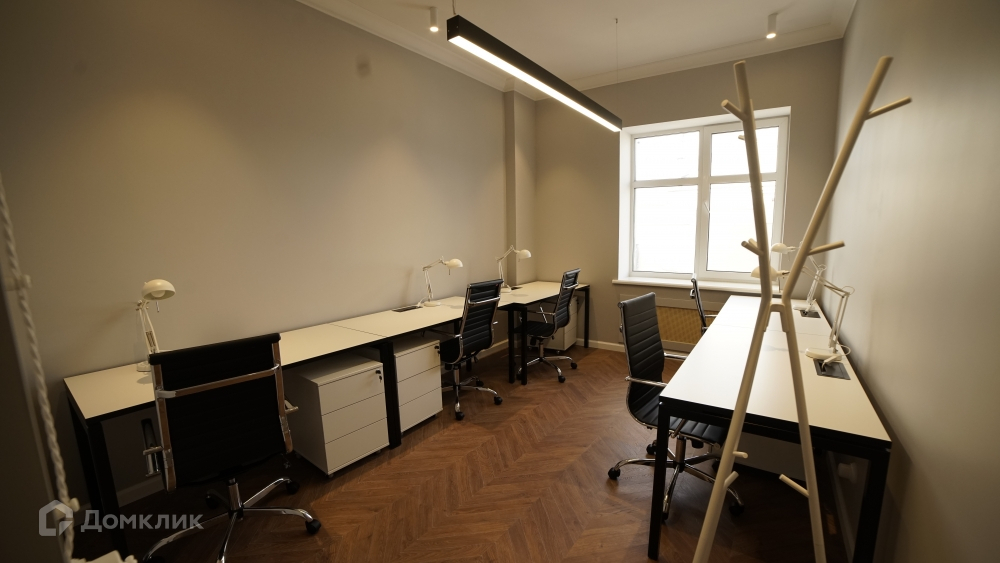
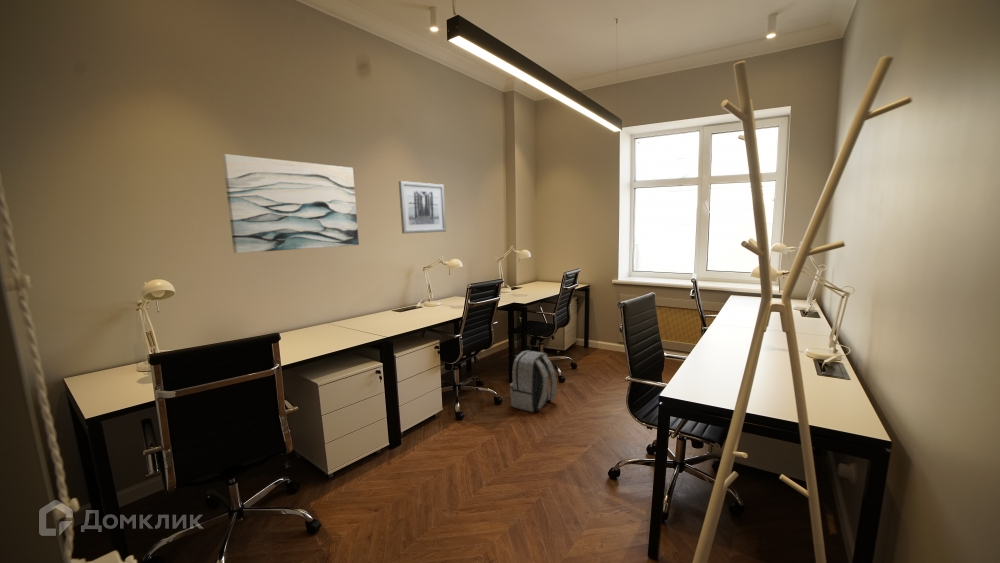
+ wall art [398,180,447,235]
+ backpack [509,349,558,413]
+ wall art [221,153,360,254]
